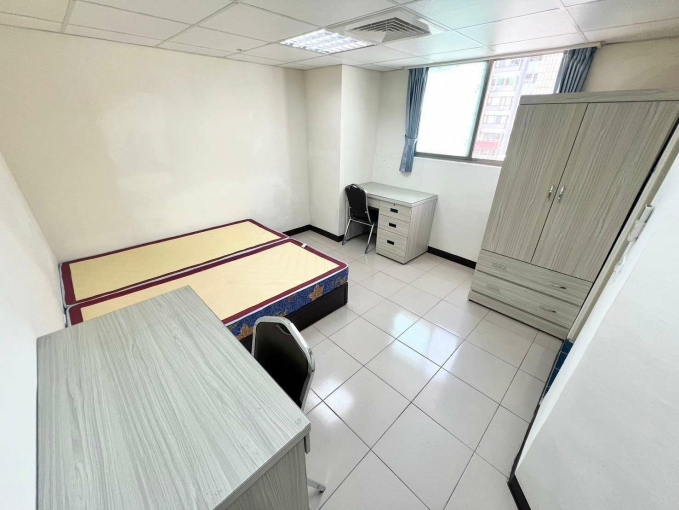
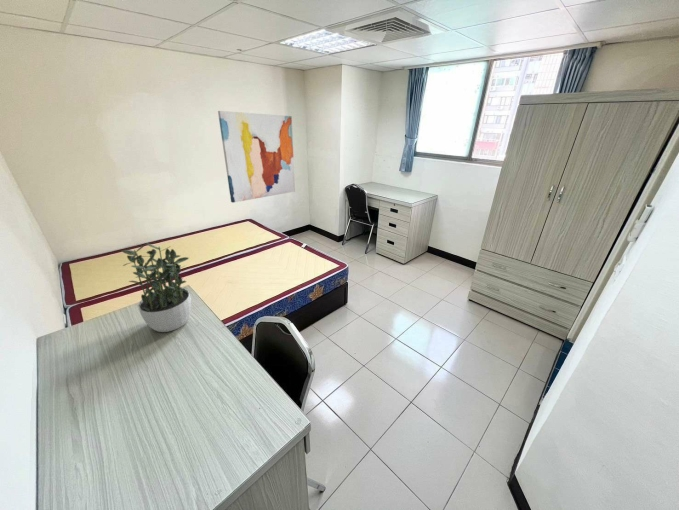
+ wall art [217,110,296,204]
+ potted plant [121,242,192,333]
